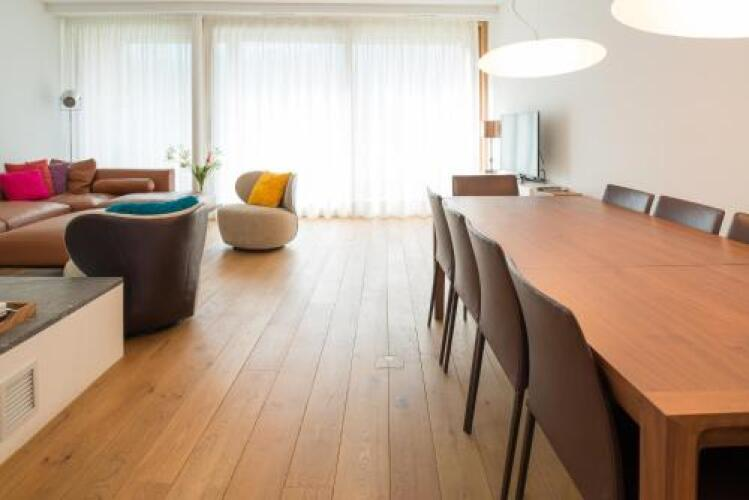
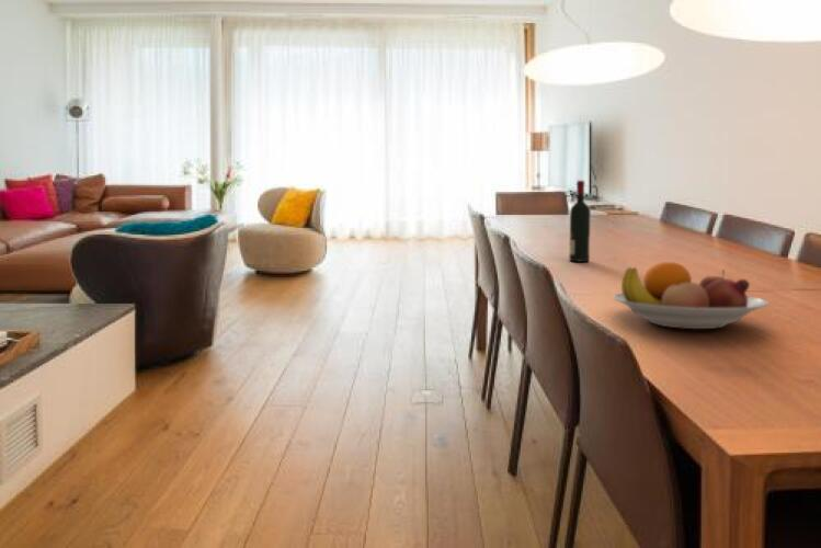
+ alcohol [568,180,592,263]
+ fruit bowl [612,261,769,330]
